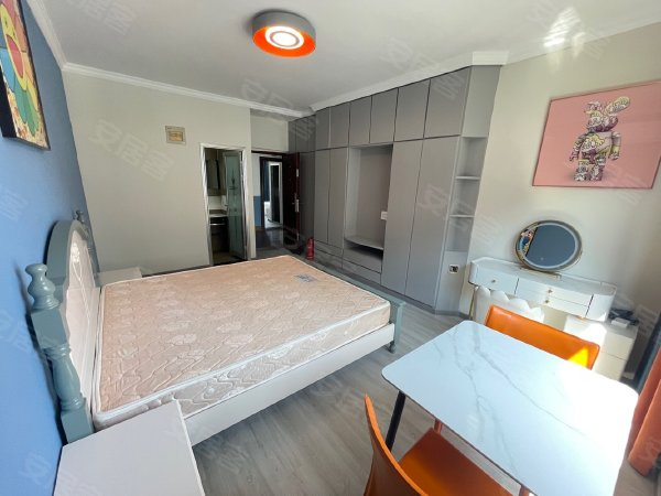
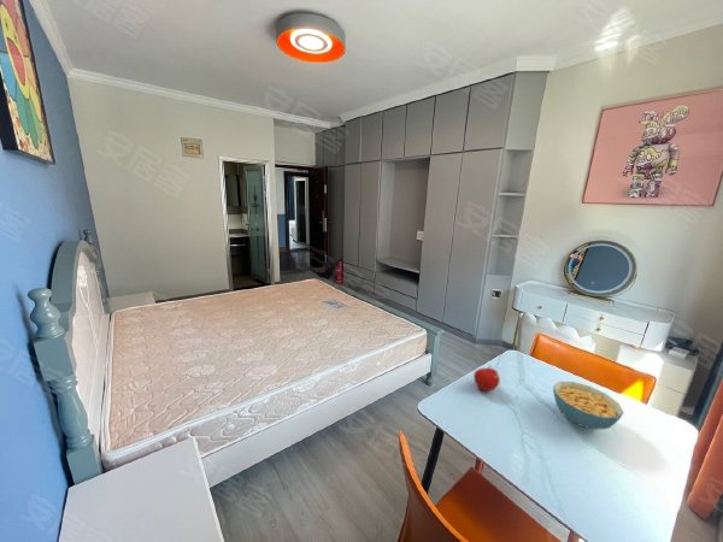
+ cereal bowl [552,381,625,430]
+ fruit [472,365,501,391]
